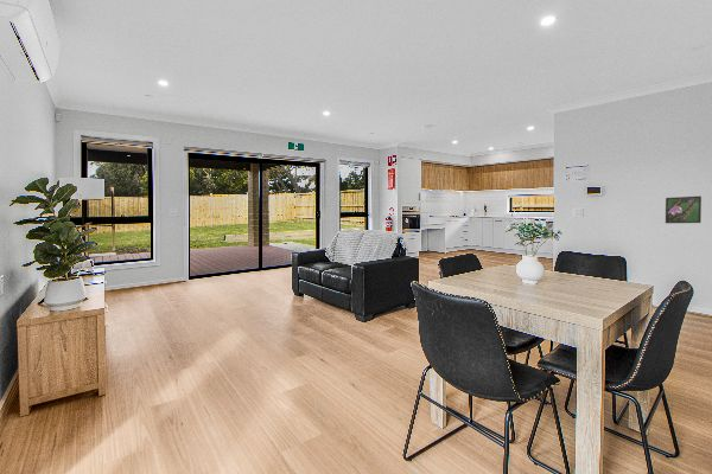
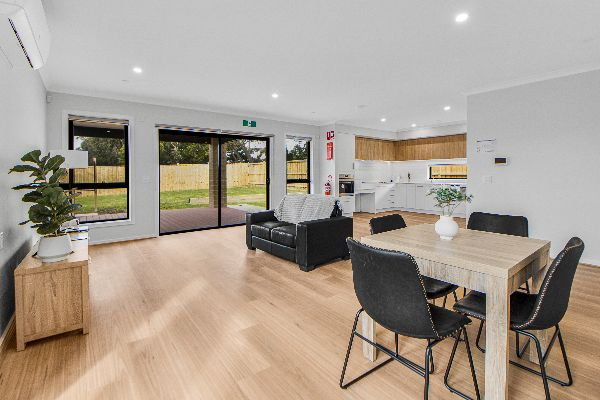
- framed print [665,196,703,224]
